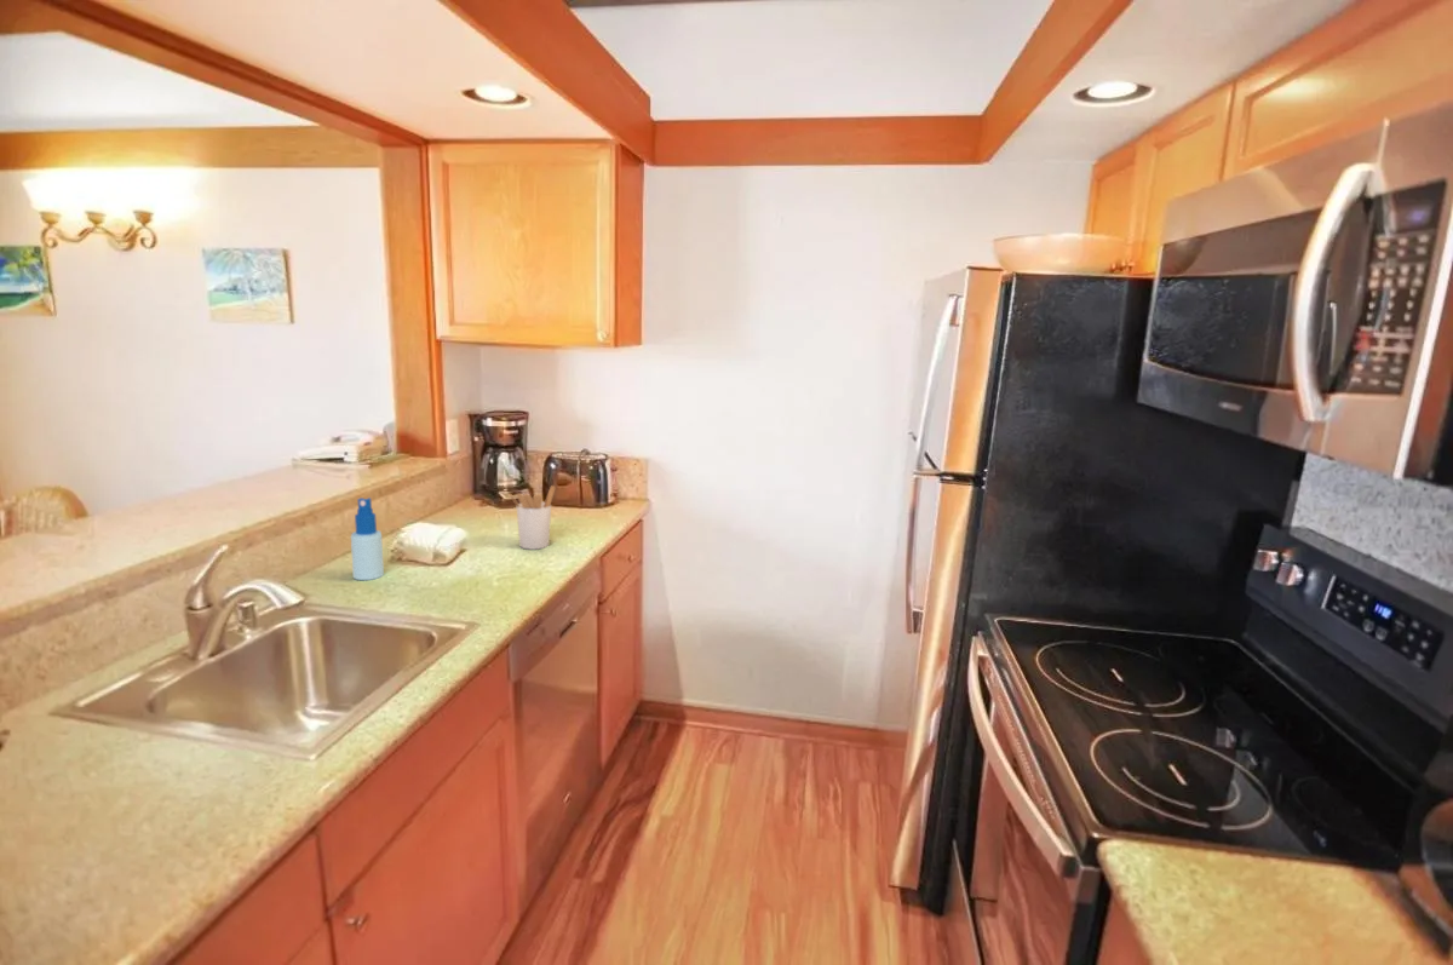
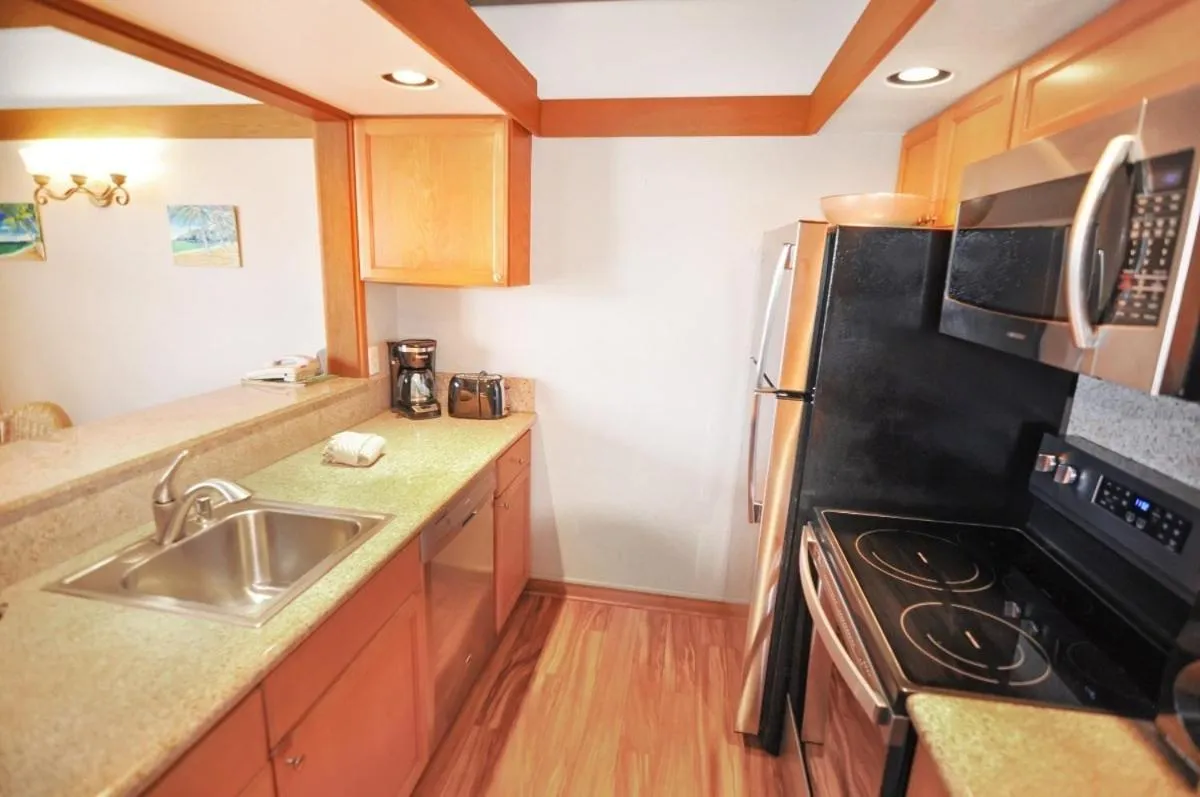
- spray bottle [350,496,385,581]
- utensil holder [509,484,556,551]
